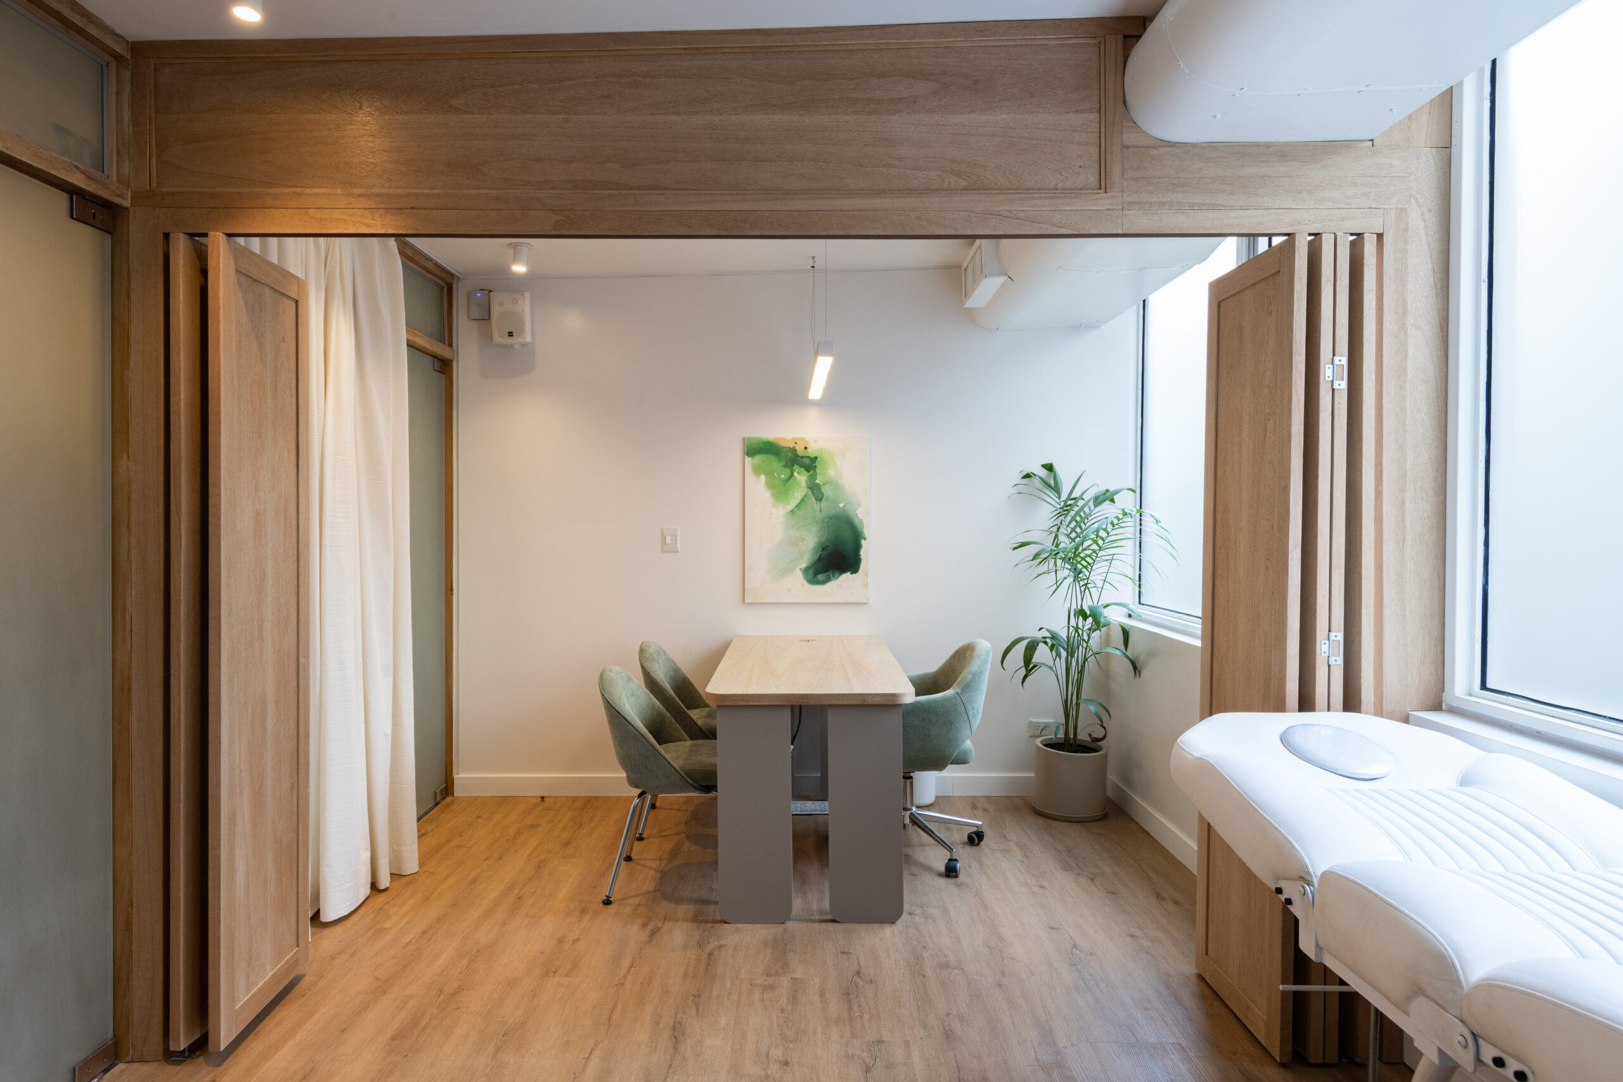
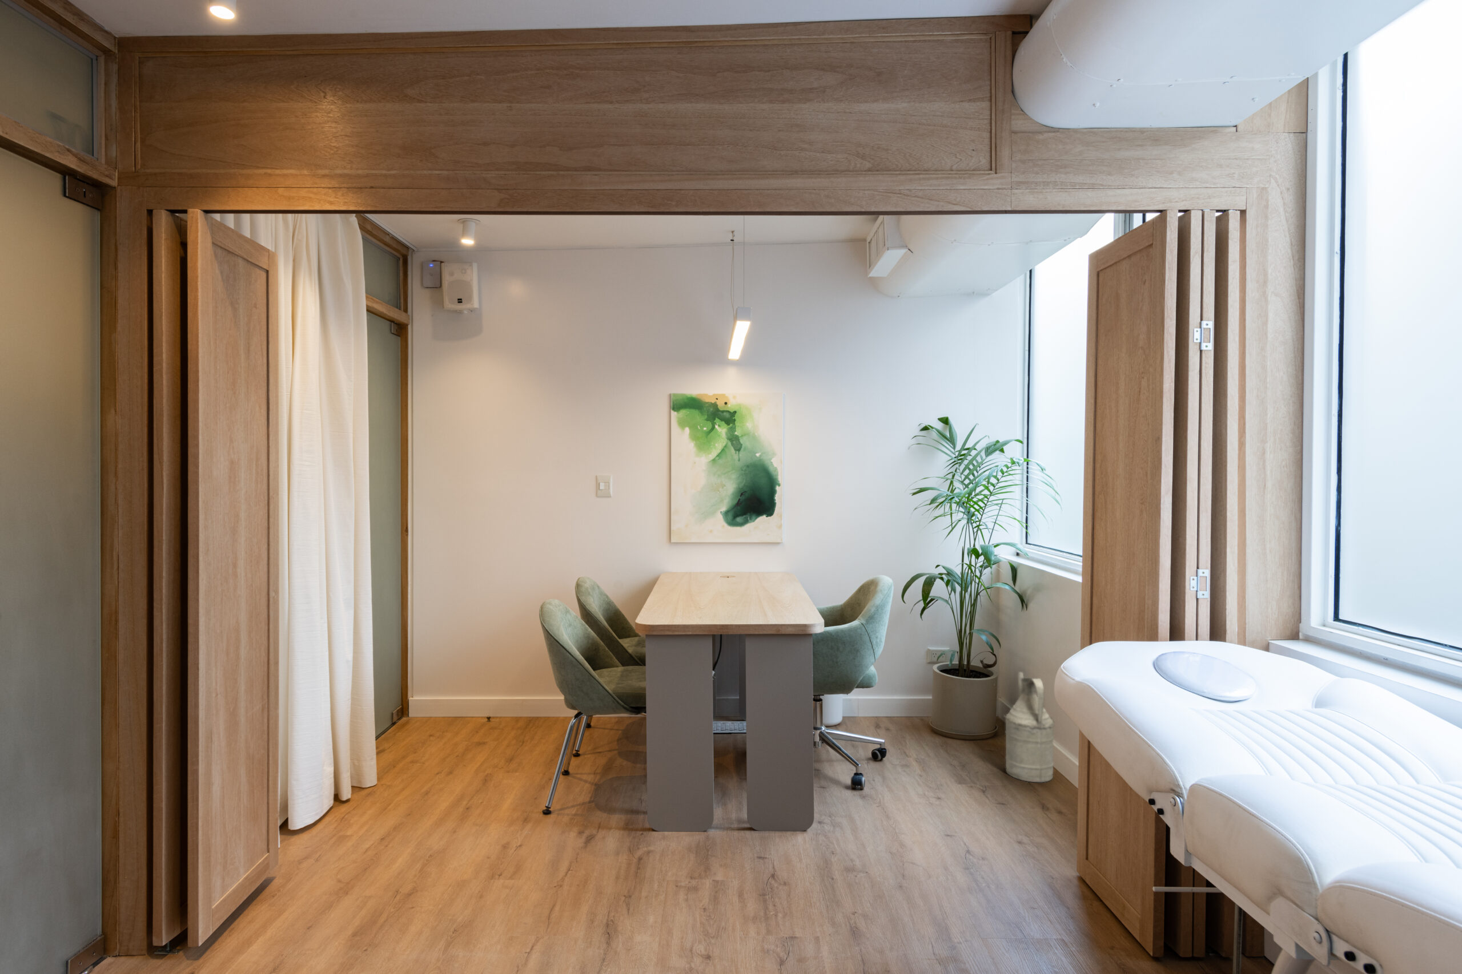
+ watering can [1003,672,1055,783]
